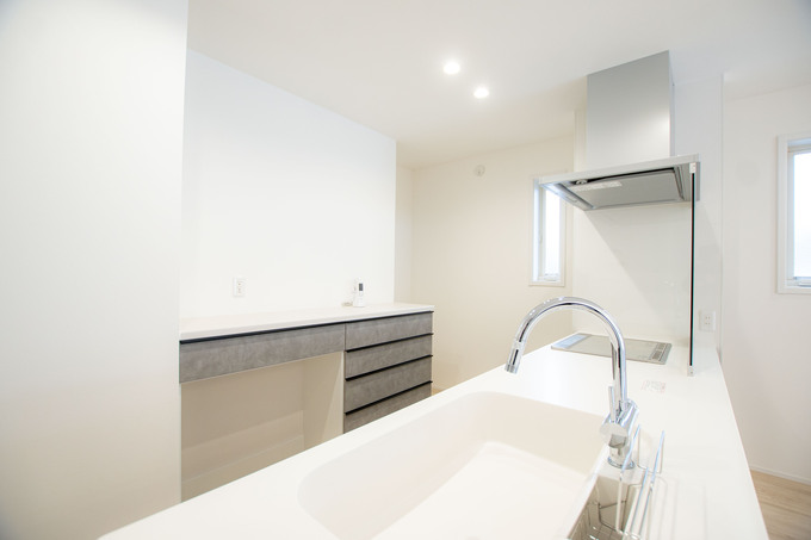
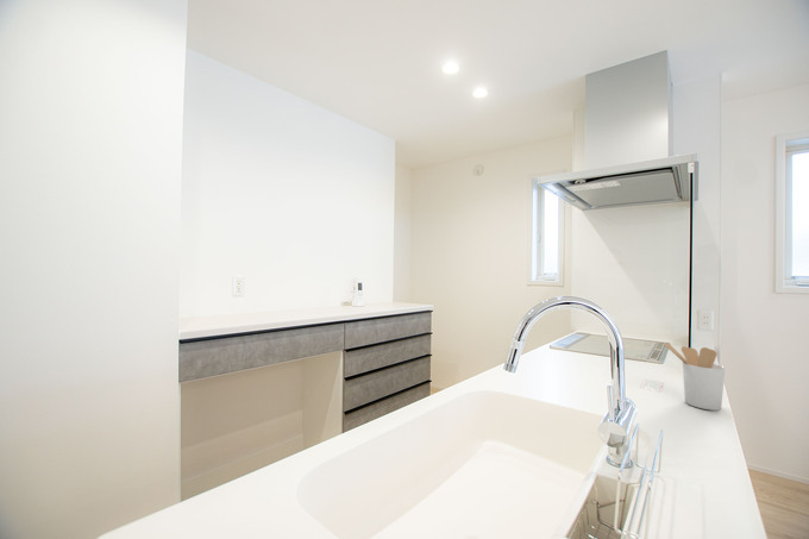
+ utensil holder [664,341,726,412]
